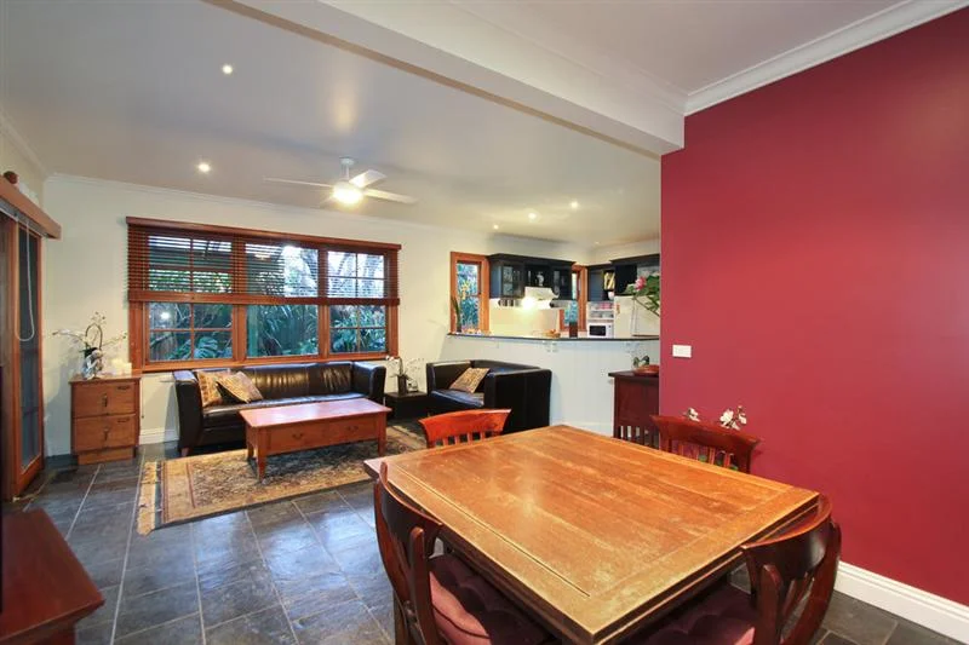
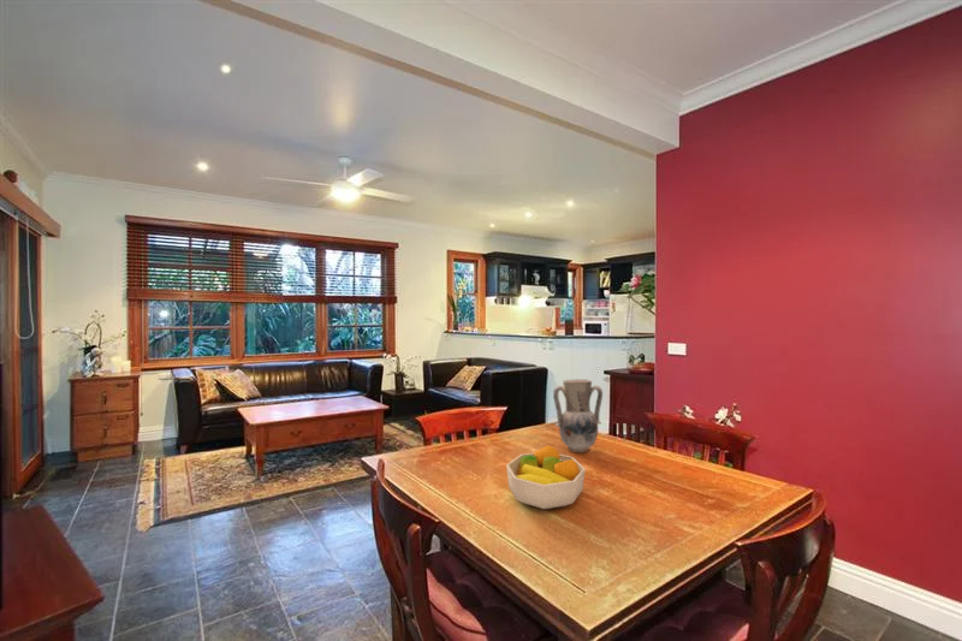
+ fruit bowl [505,444,587,510]
+ vase [552,378,604,453]
